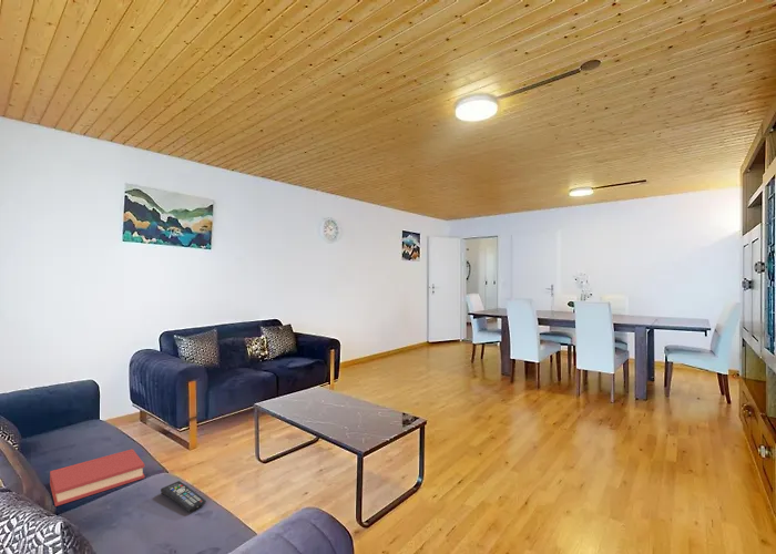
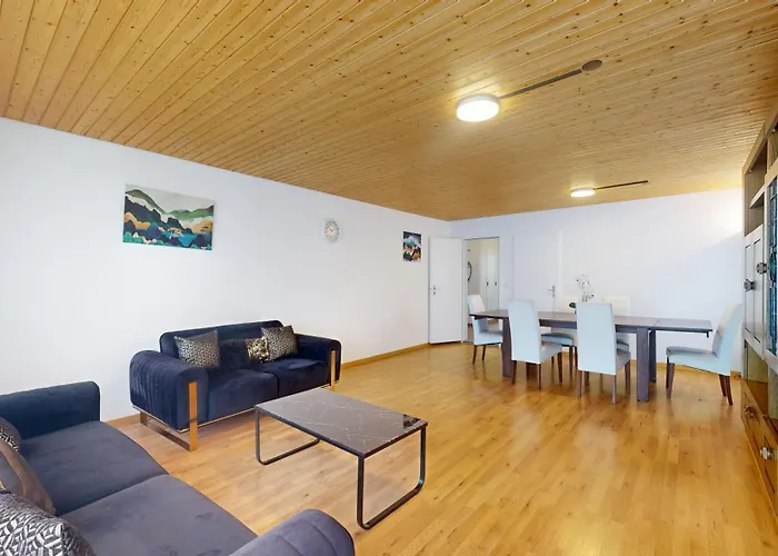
- remote control [160,480,207,513]
- hardback book [49,448,145,507]
